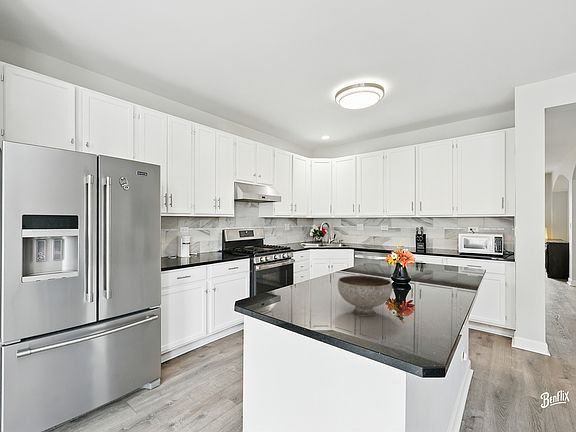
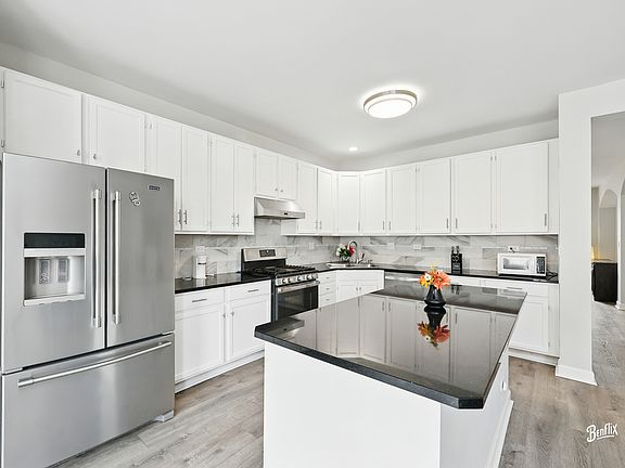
- bowl [337,275,393,317]
